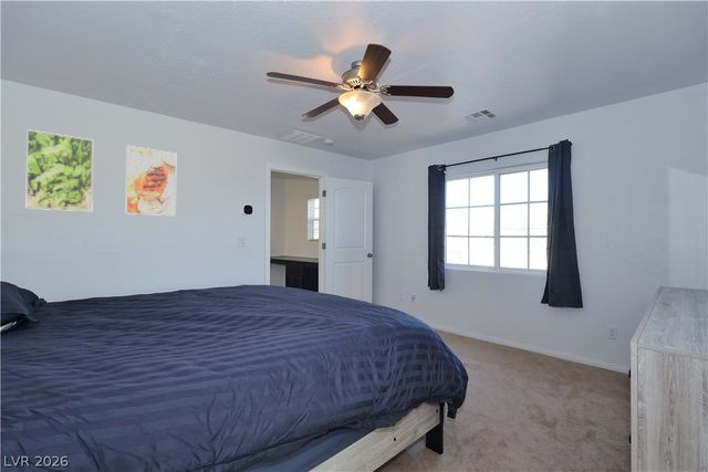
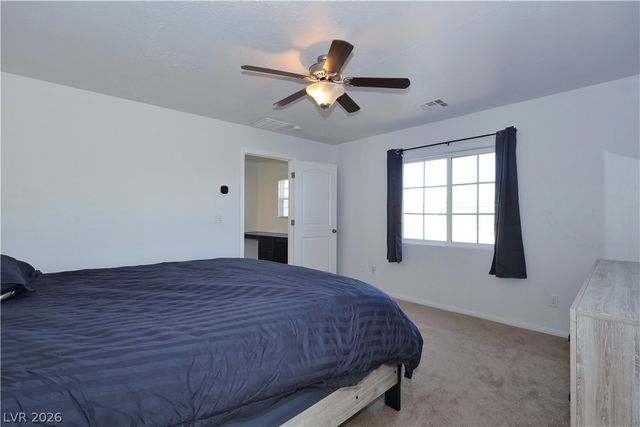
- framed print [25,128,94,212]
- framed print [125,145,177,217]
